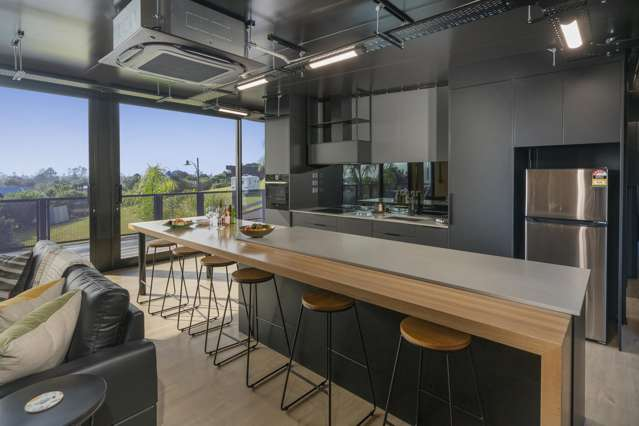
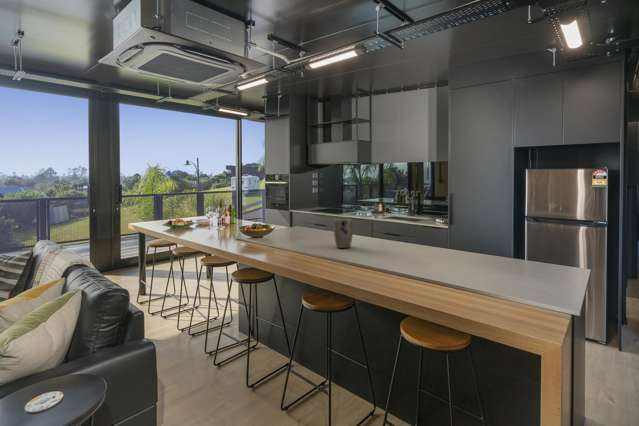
+ plant pot [333,218,354,249]
